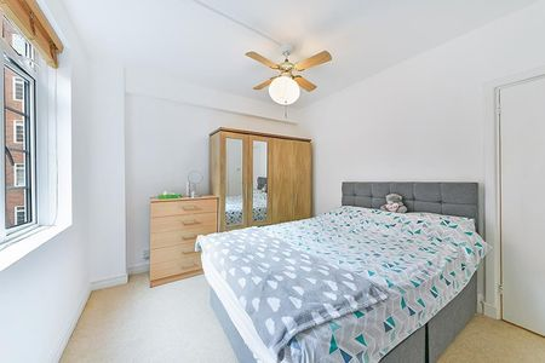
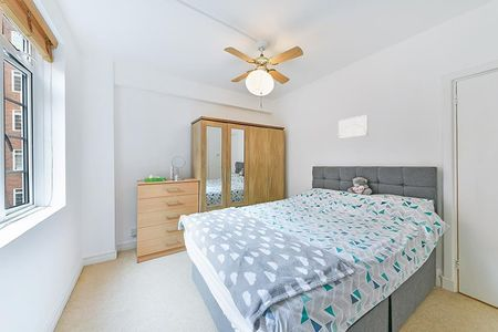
+ wall art [338,114,370,139]
